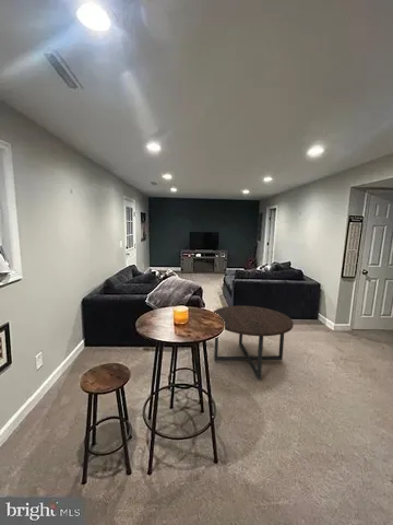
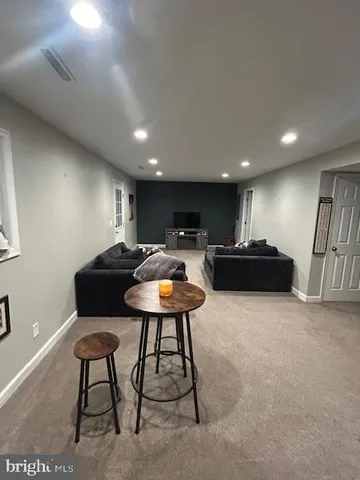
- coffee table [213,305,295,382]
